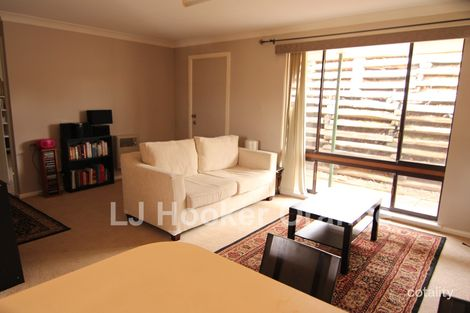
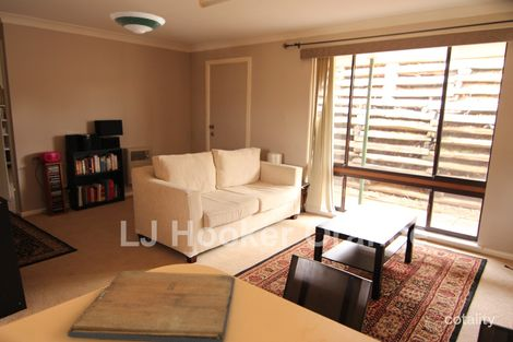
+ religious icon [67,270,236,342]
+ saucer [109,10,166,35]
